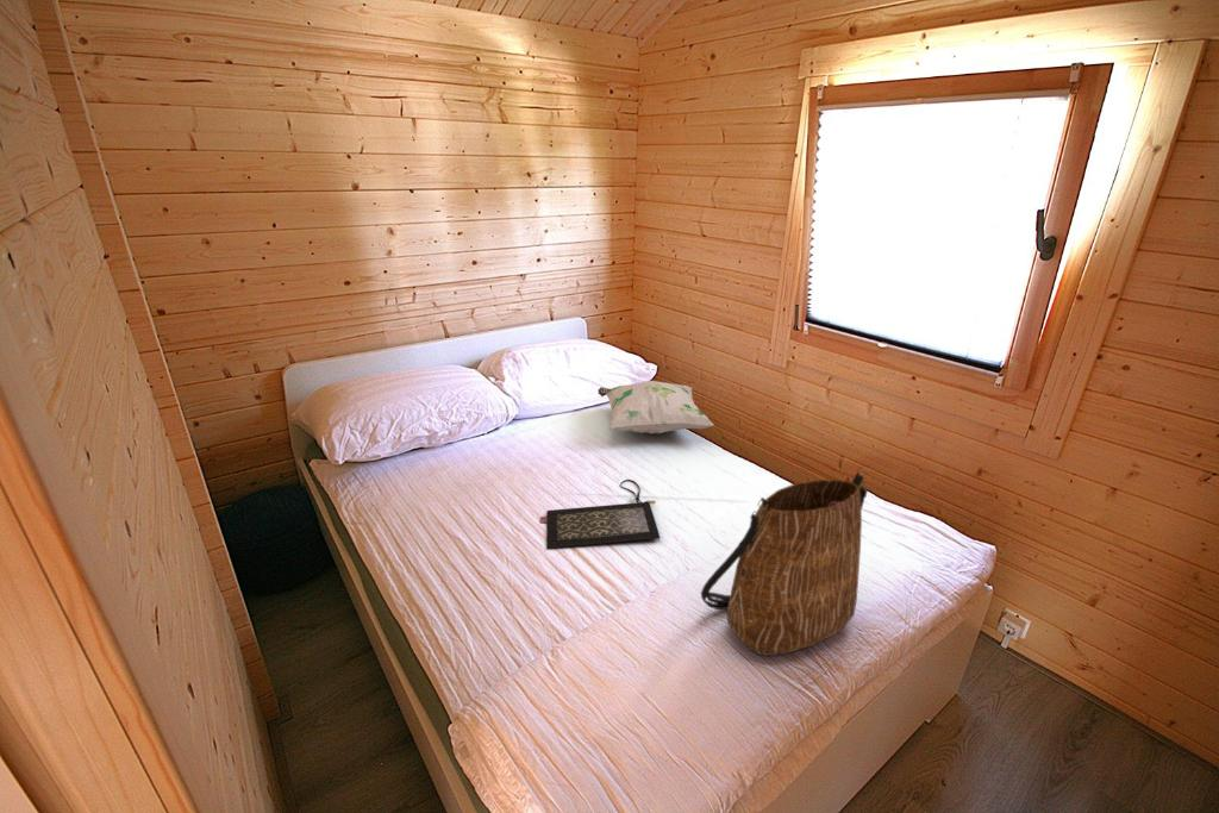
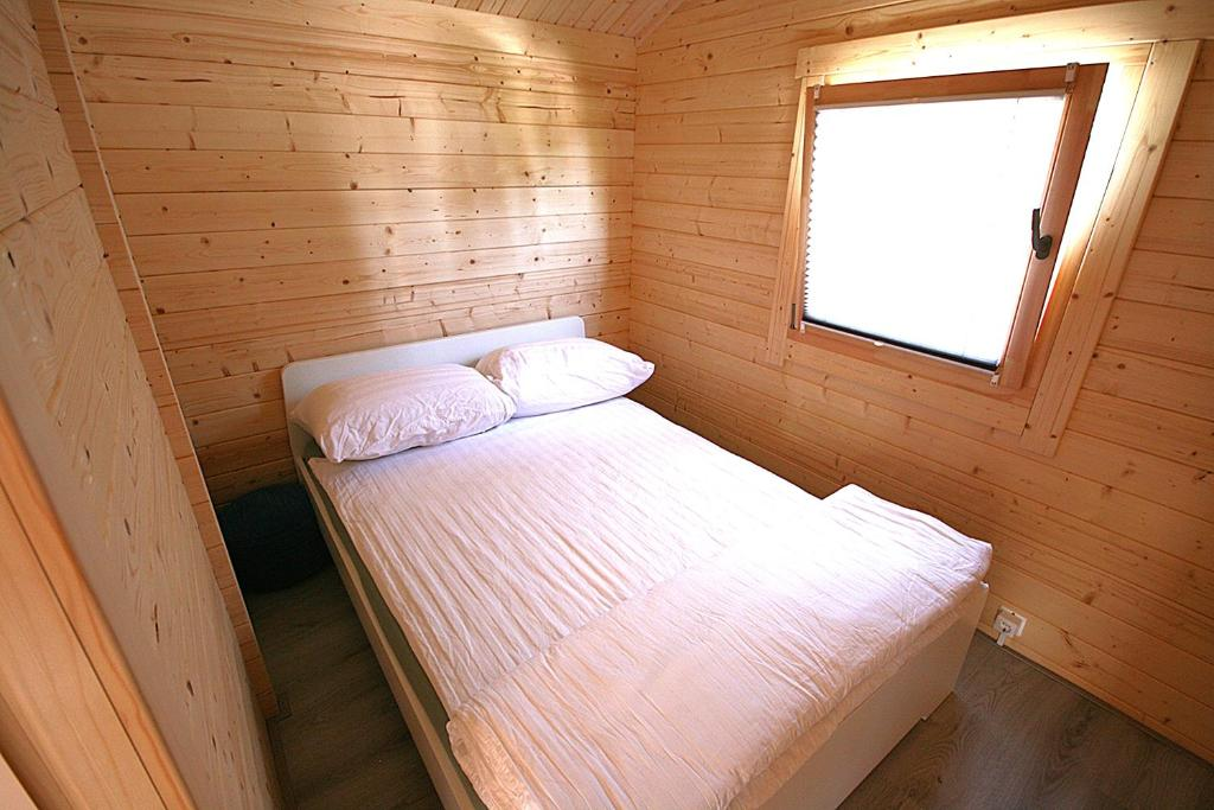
- clutch bag [539,479,661,550]
- decorative pillow [596,380,714,434]
- tote bag [700,473,869,657]
